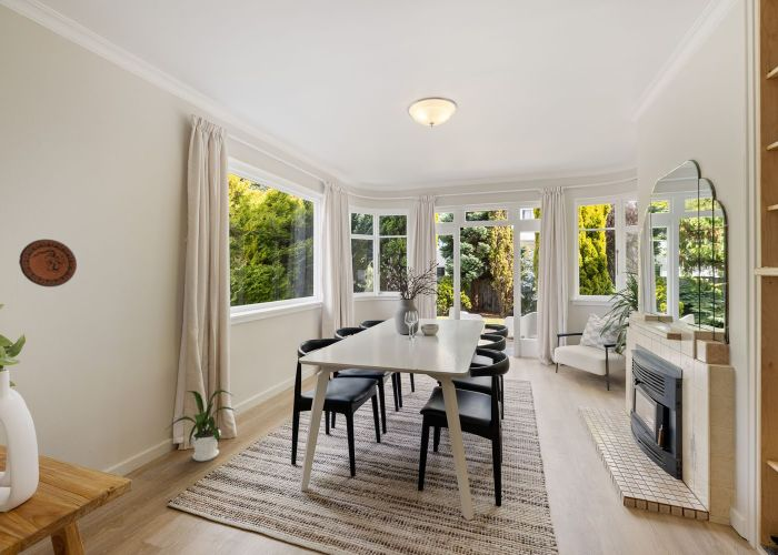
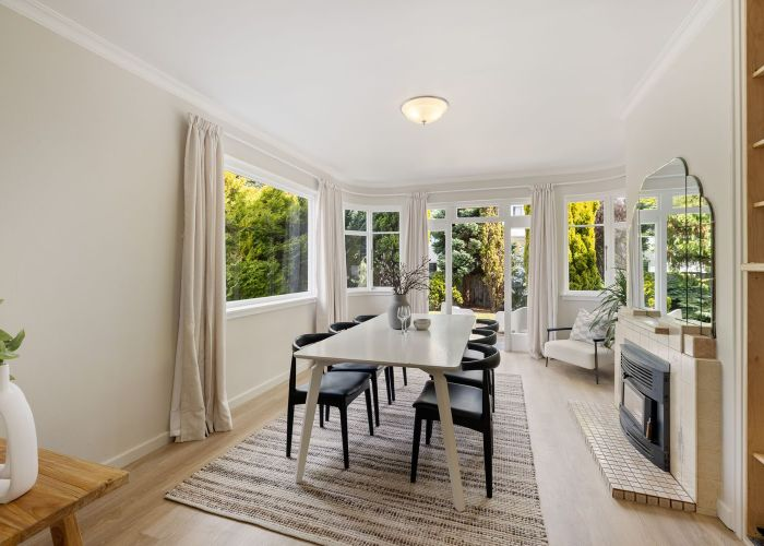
- decorative plate [18,239,78,289]
- house plant [164,389,236,462]
